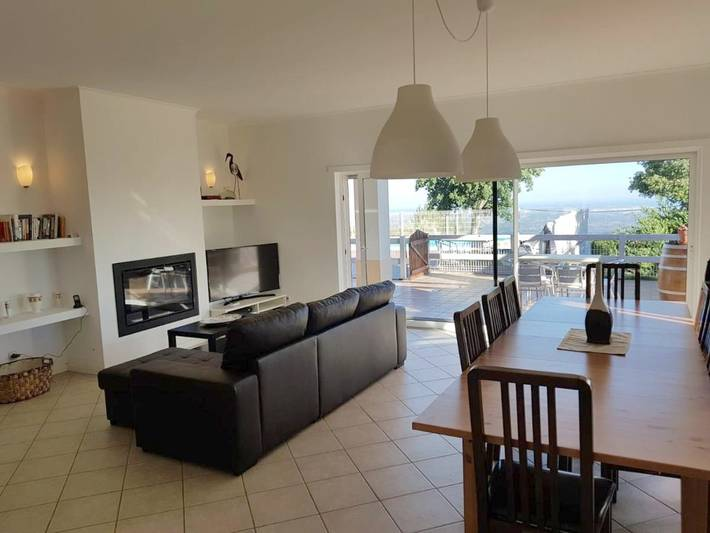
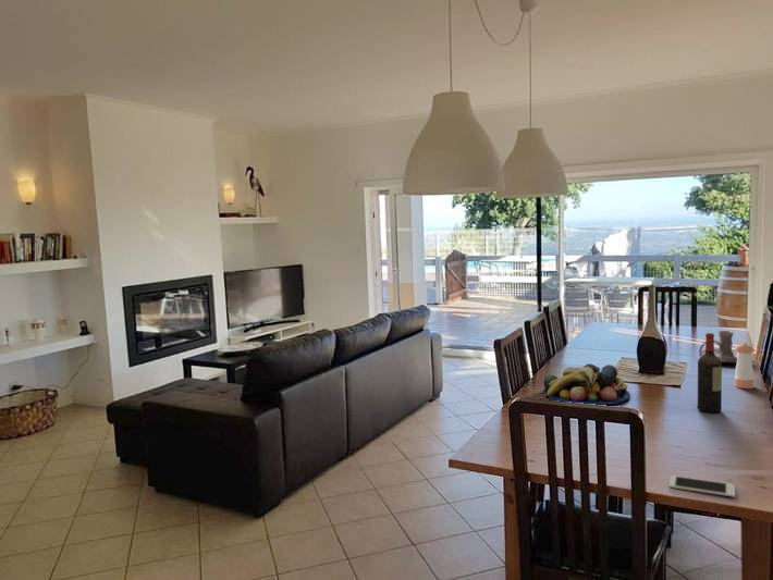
+ pepper shaker [734,342,756,390]
+ fruit bowl [542,362,631,406]
+ wine bottle [697,332,723,415]
+ cell phone [668,474,736,498]
+ candle holder [698,330,737,363]
